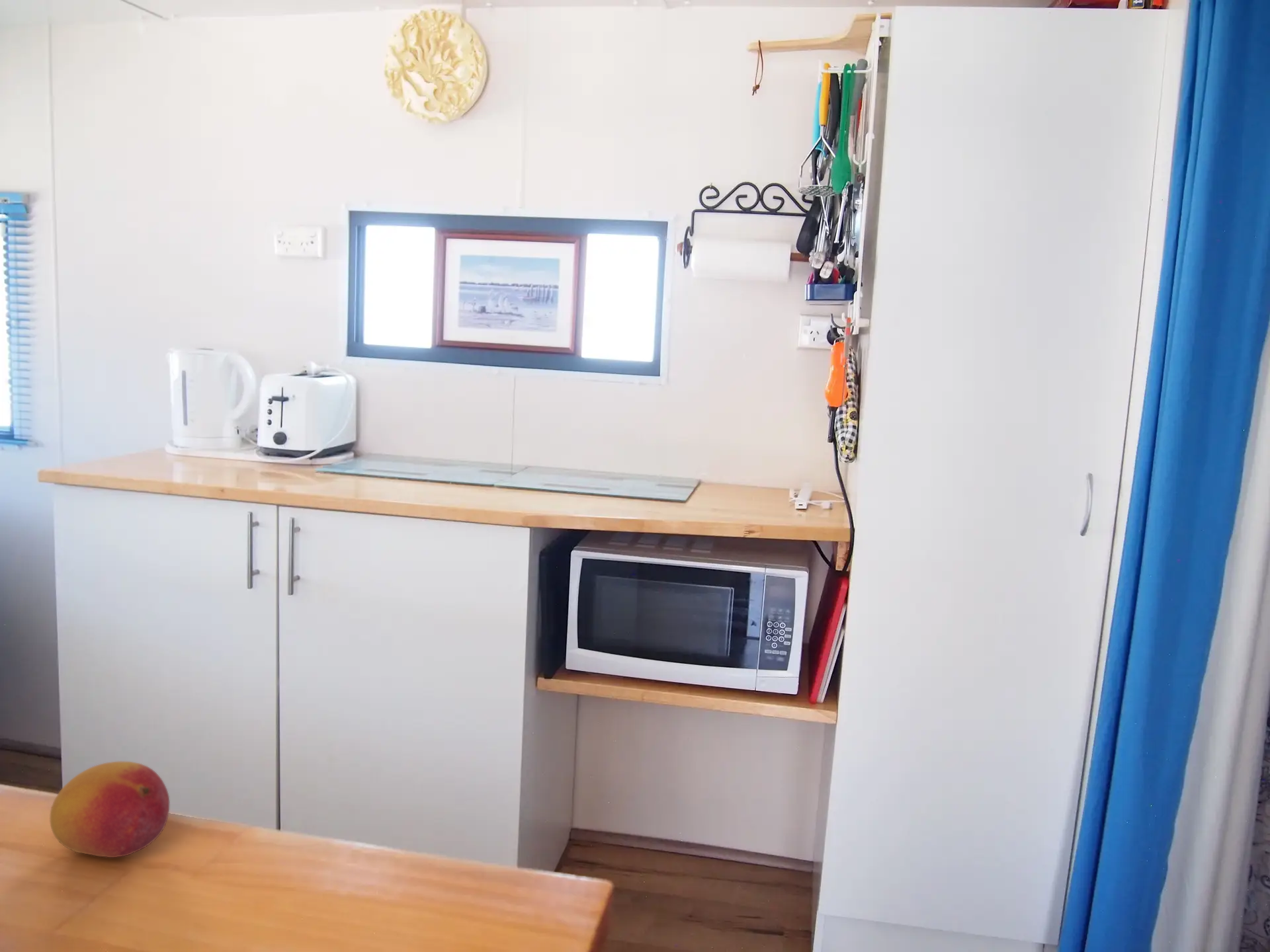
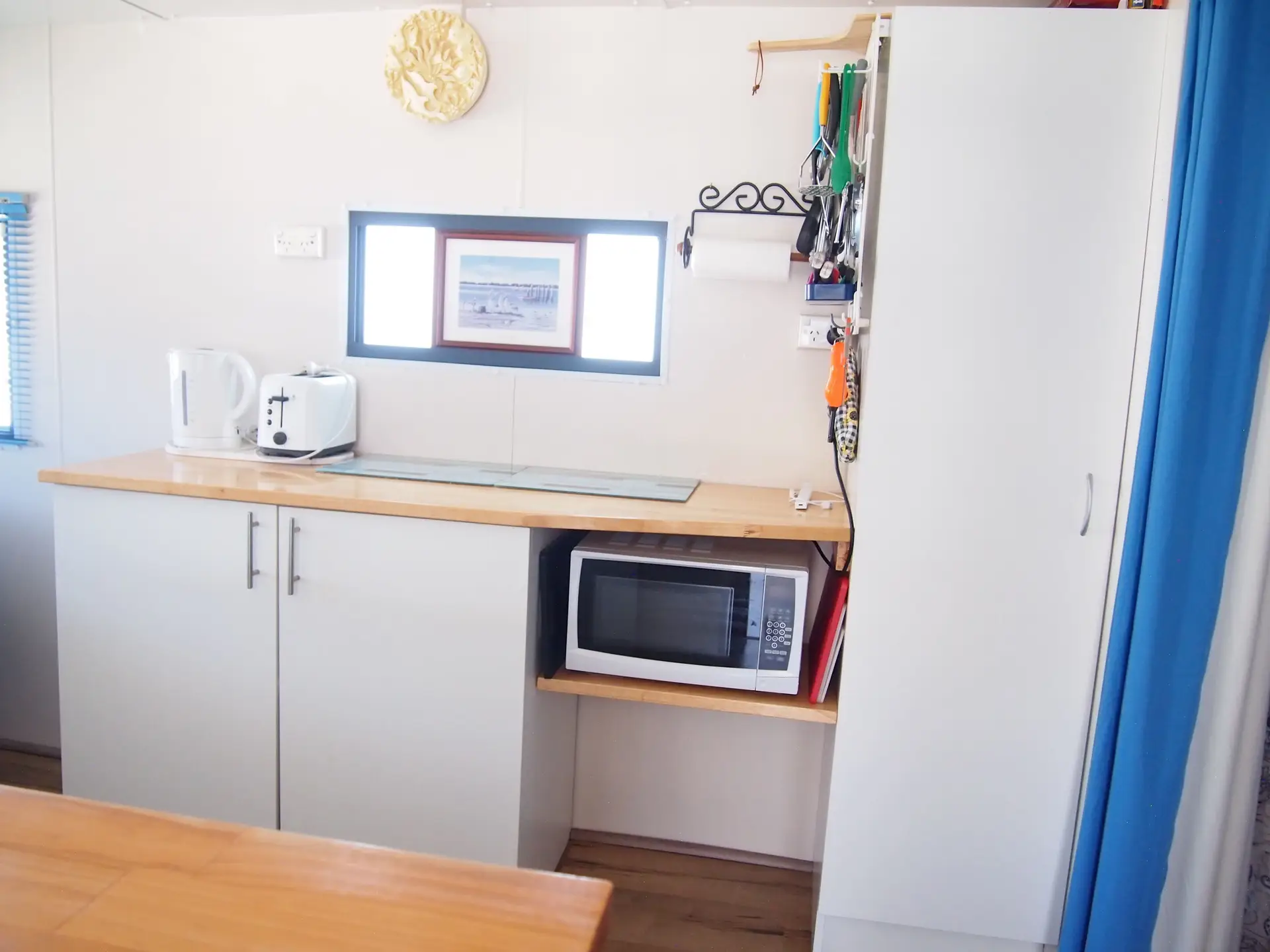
- fruit [49,761,170,858]
